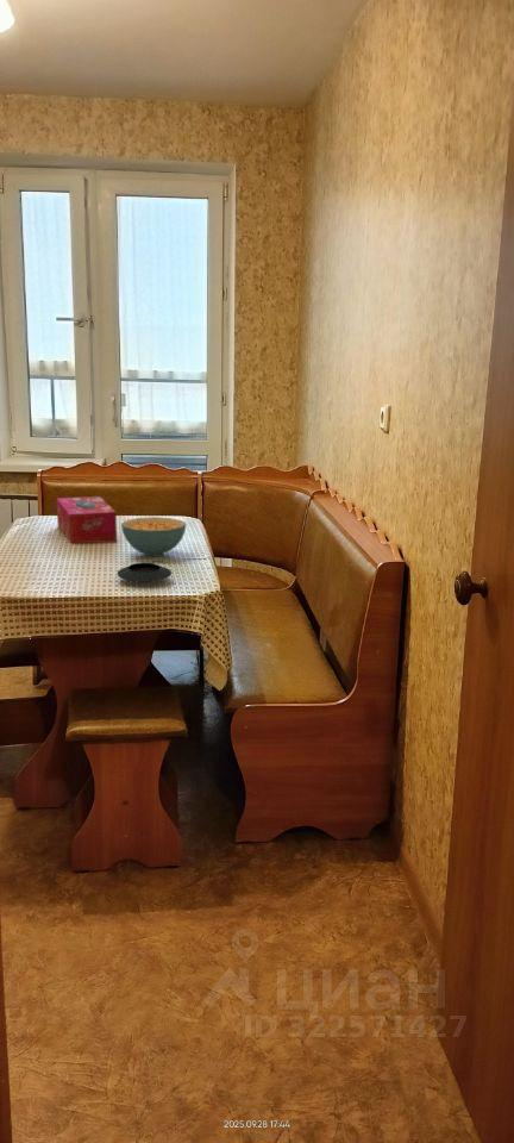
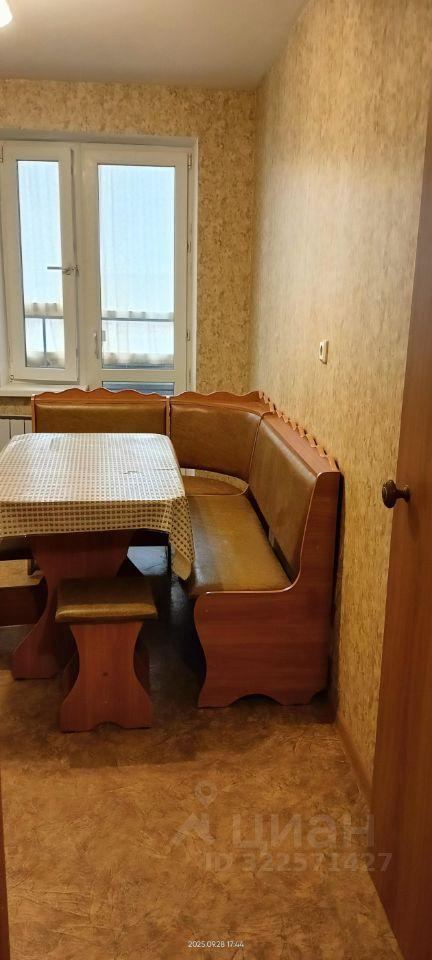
- cereal bowl [120,516,187,557]
- tissue box [56,495,118,544]
- saucer [117,562,173,585]
